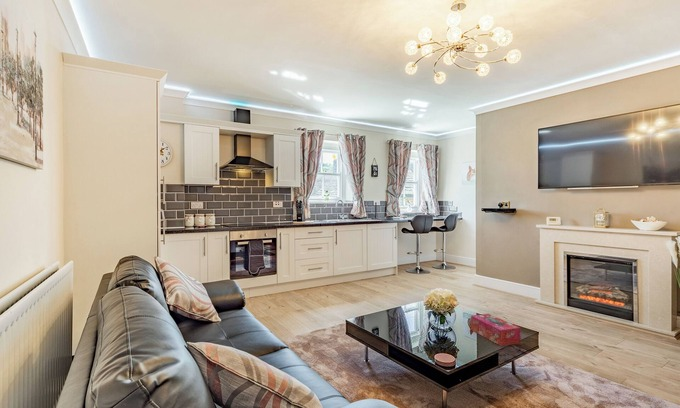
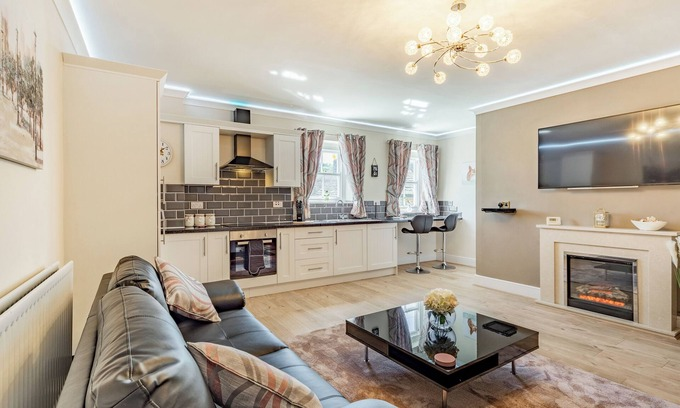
- tissue box [470,313,522,347]
